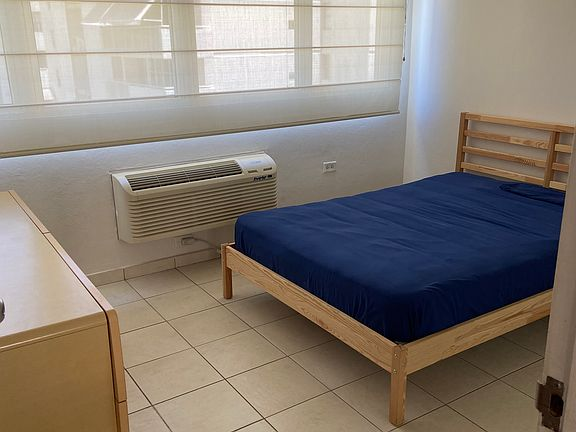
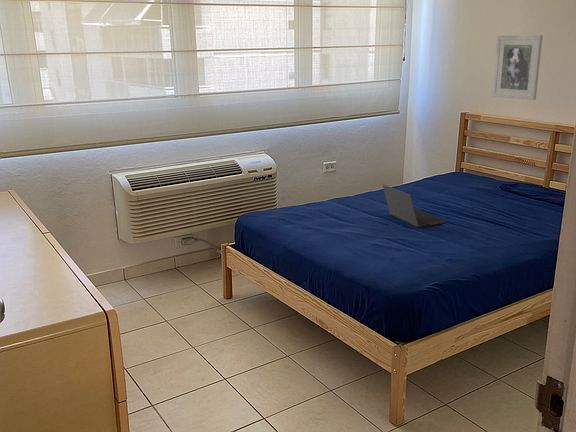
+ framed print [491,34,544,101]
+ laptop computer [382,183,446,228]
